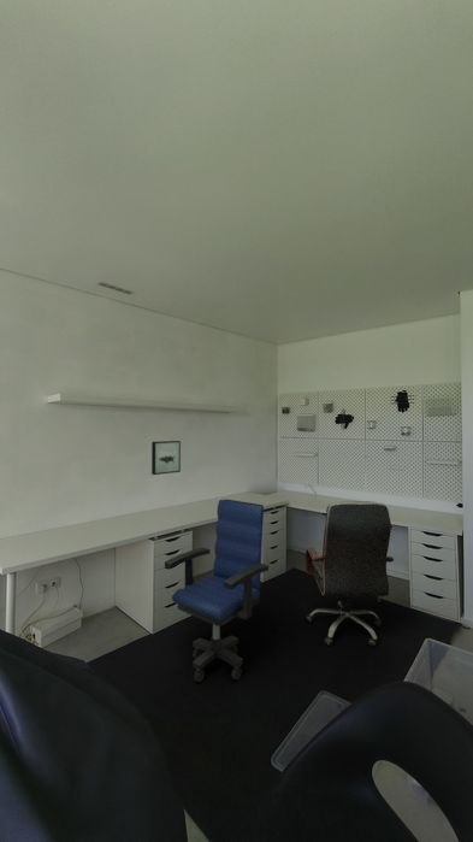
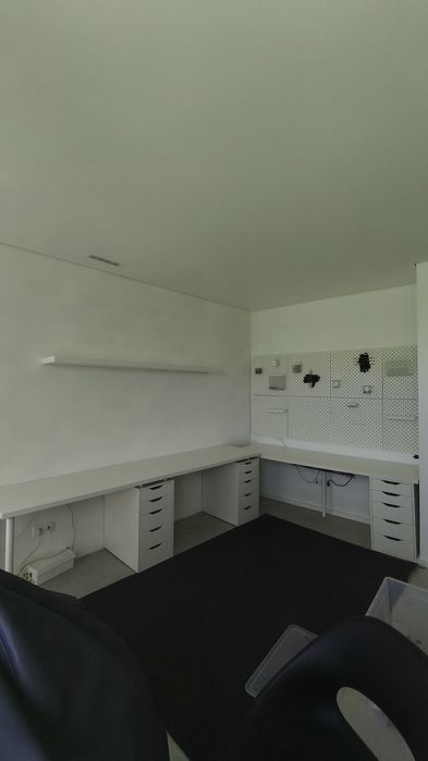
- office chair [164,497,270,683]
- office chair [305,500,395,647]
- wall art [150,440,182,476]
